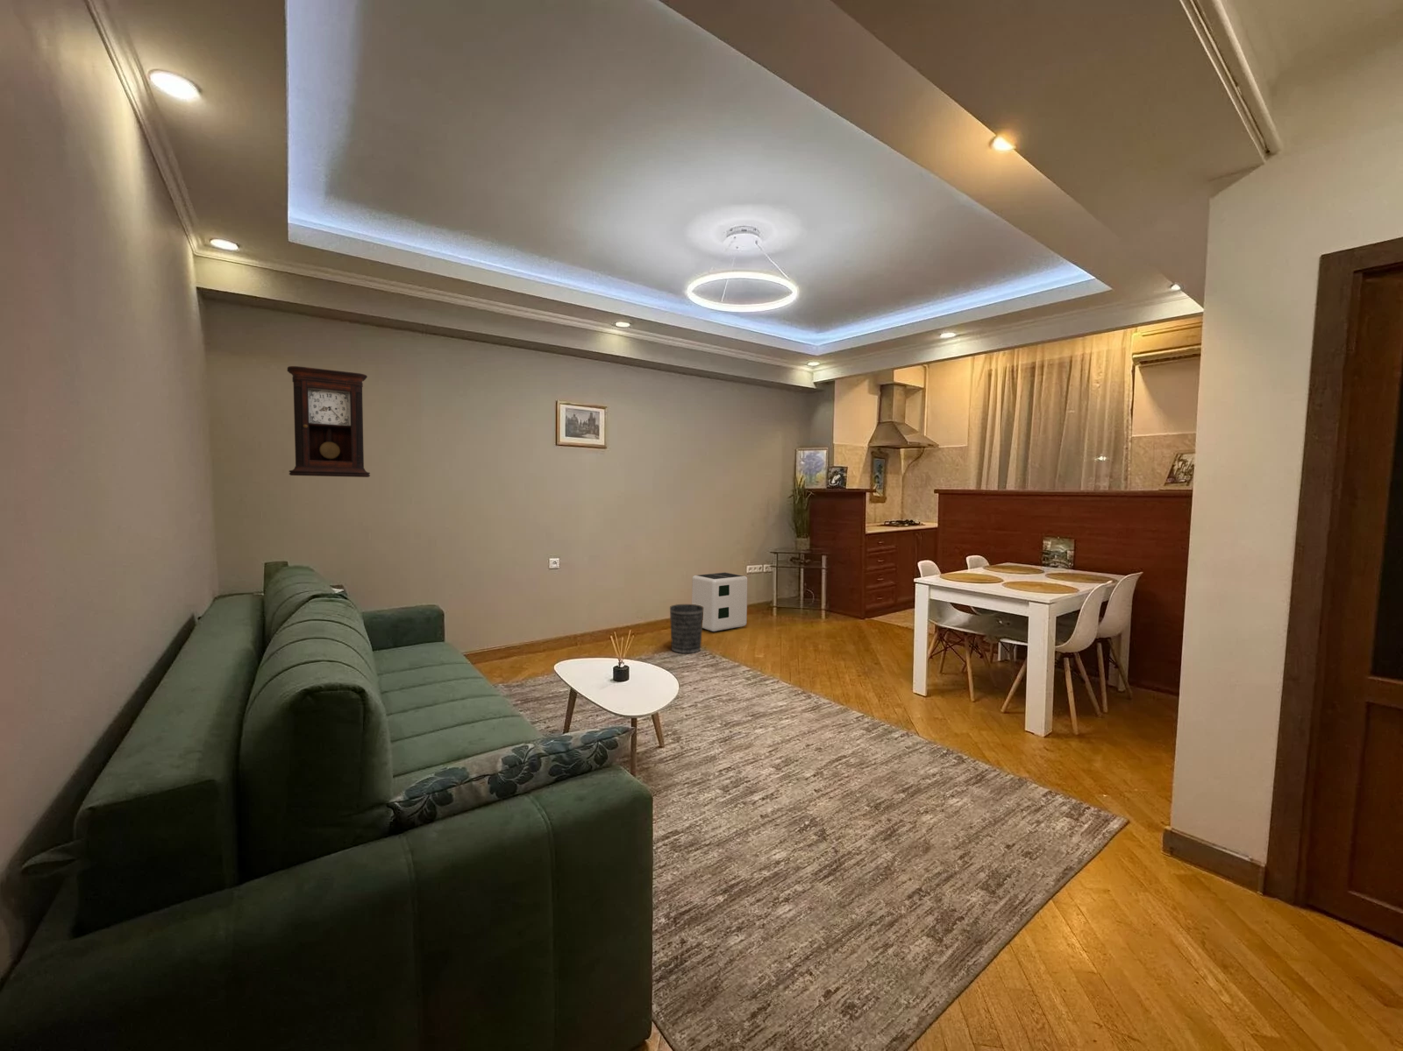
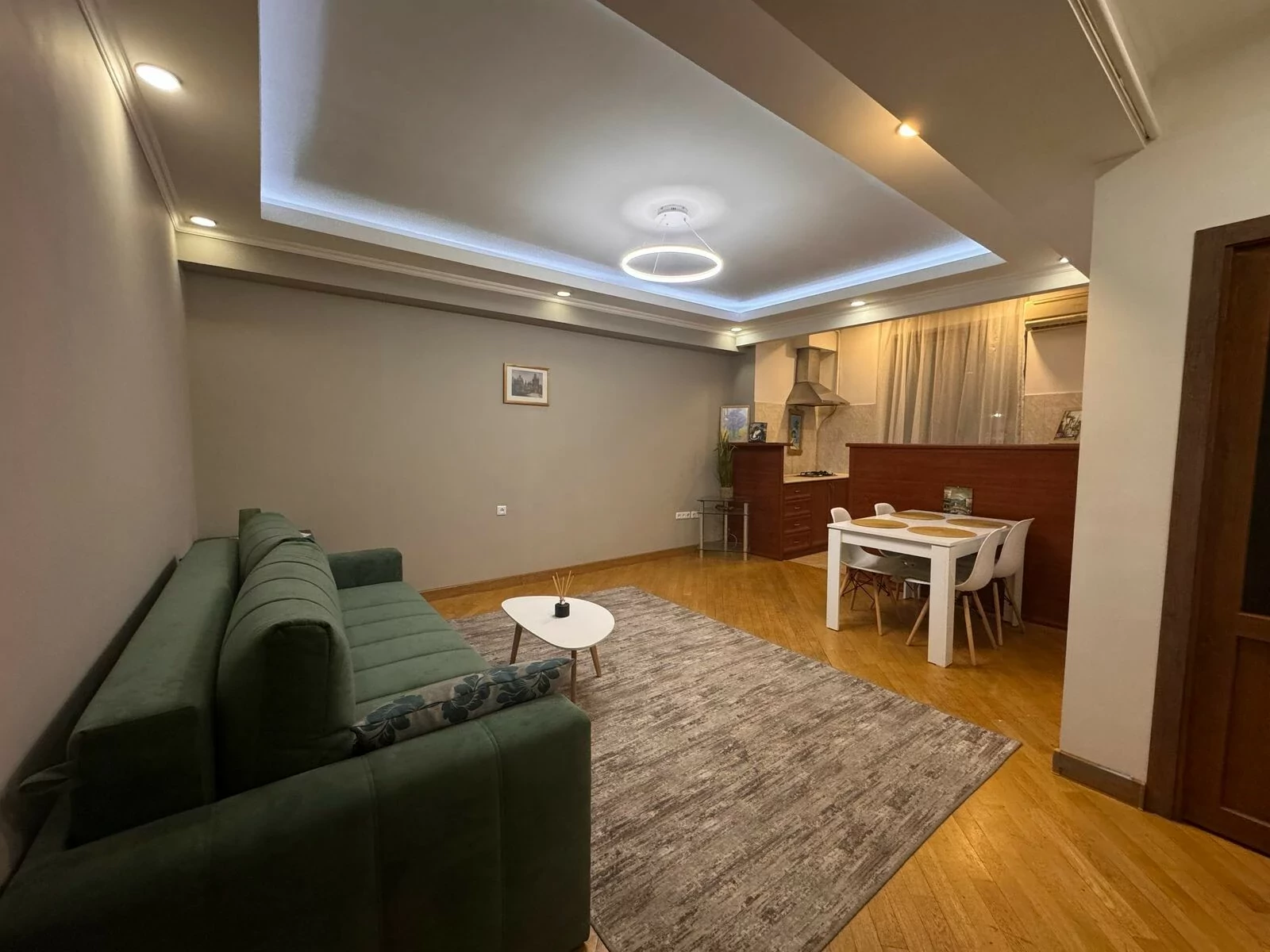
- air purifier [690,572,749,633]
- pendulum clock [287,365,371,478]
- wastebasket [669,604,704,655]
